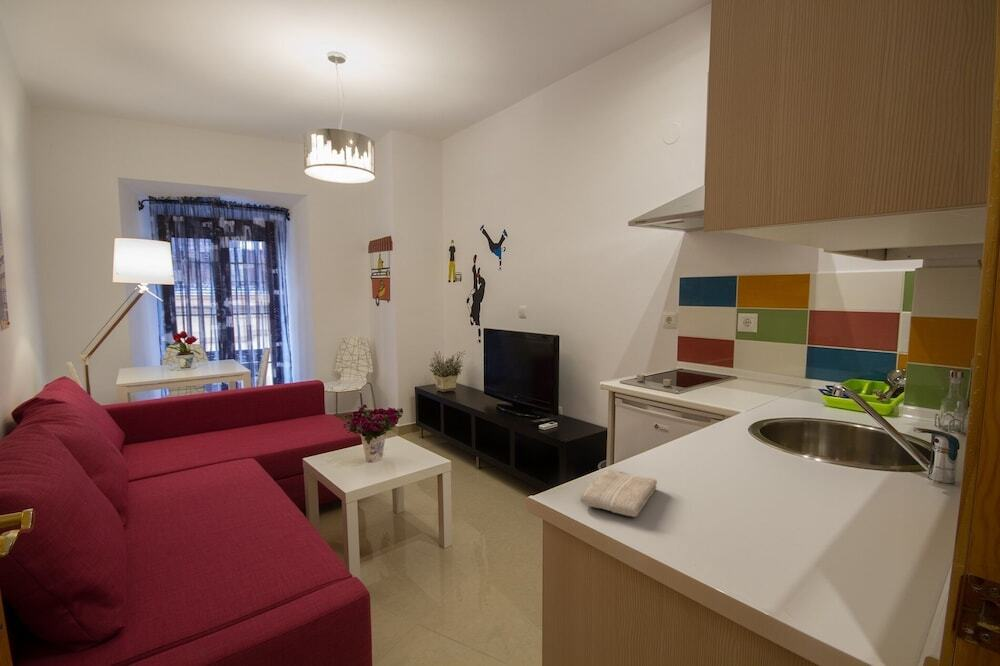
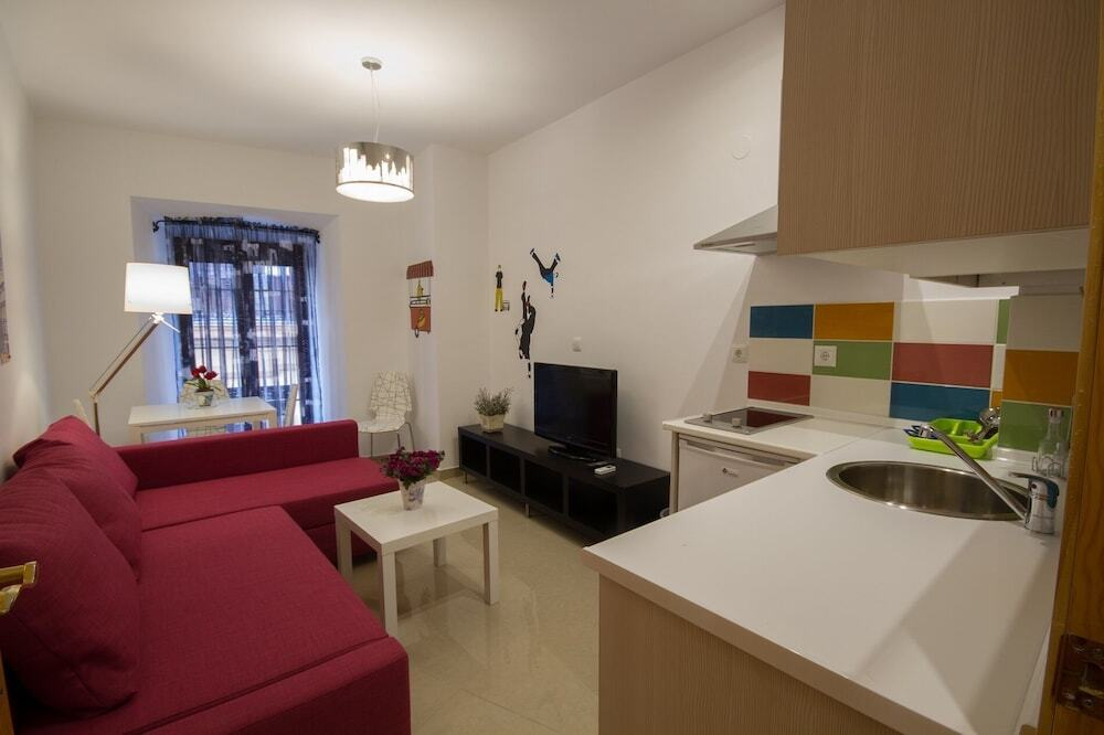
- washcloth [579,469,658,518]
